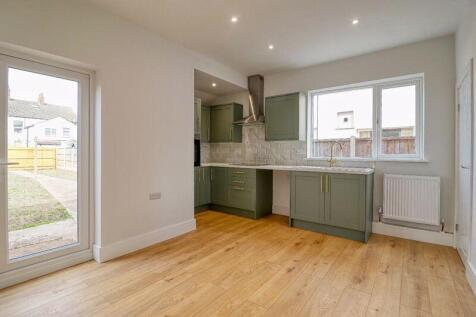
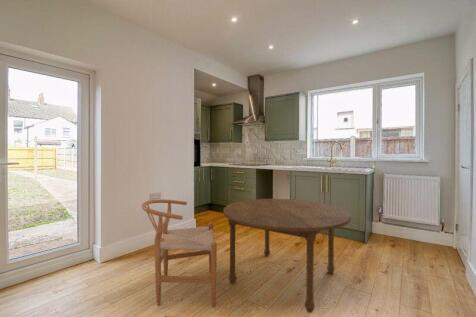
+ chair [141,198,218,308]
+ dining table [222,198,352,314]
